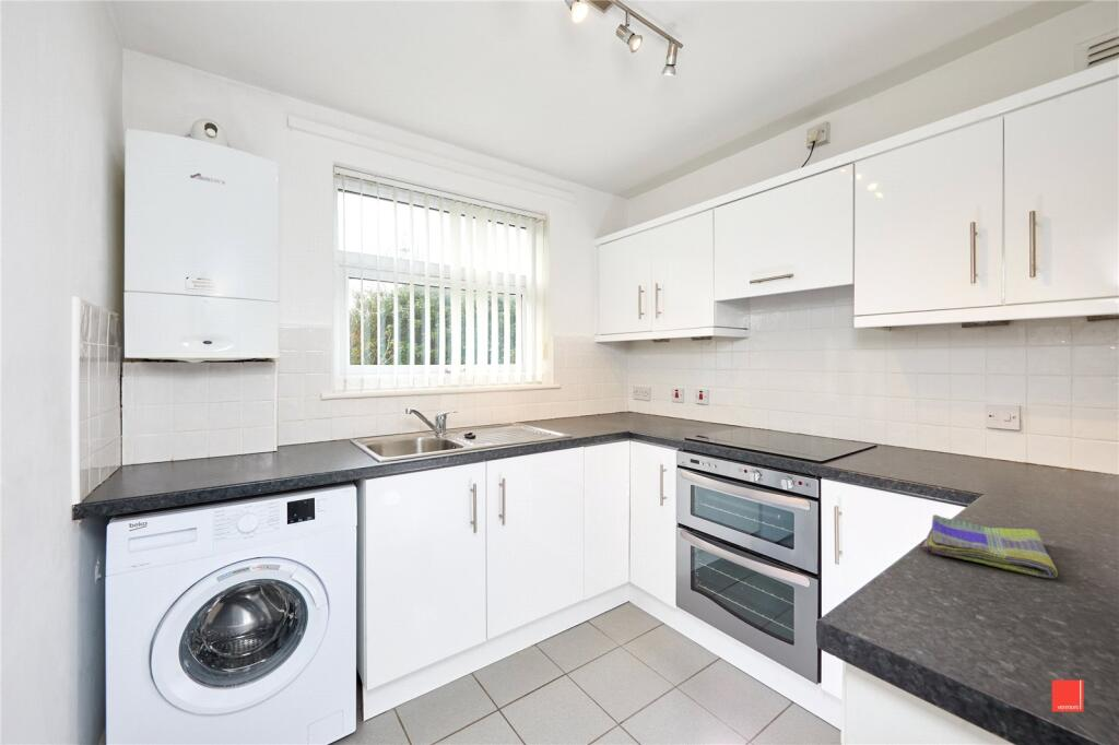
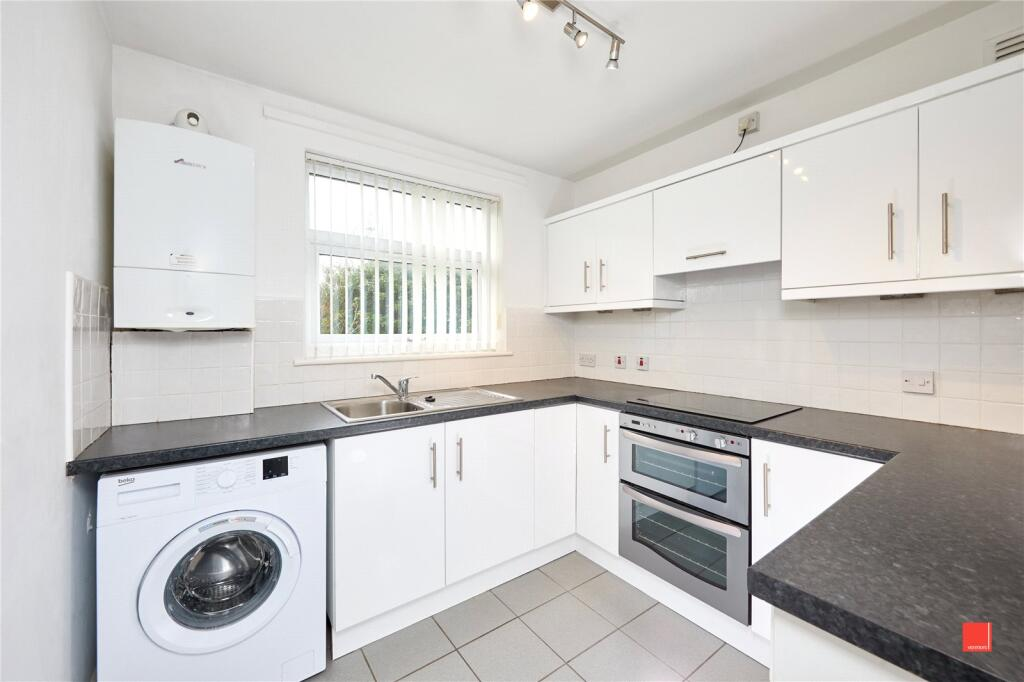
- dish towel [921,513,1059,579]
